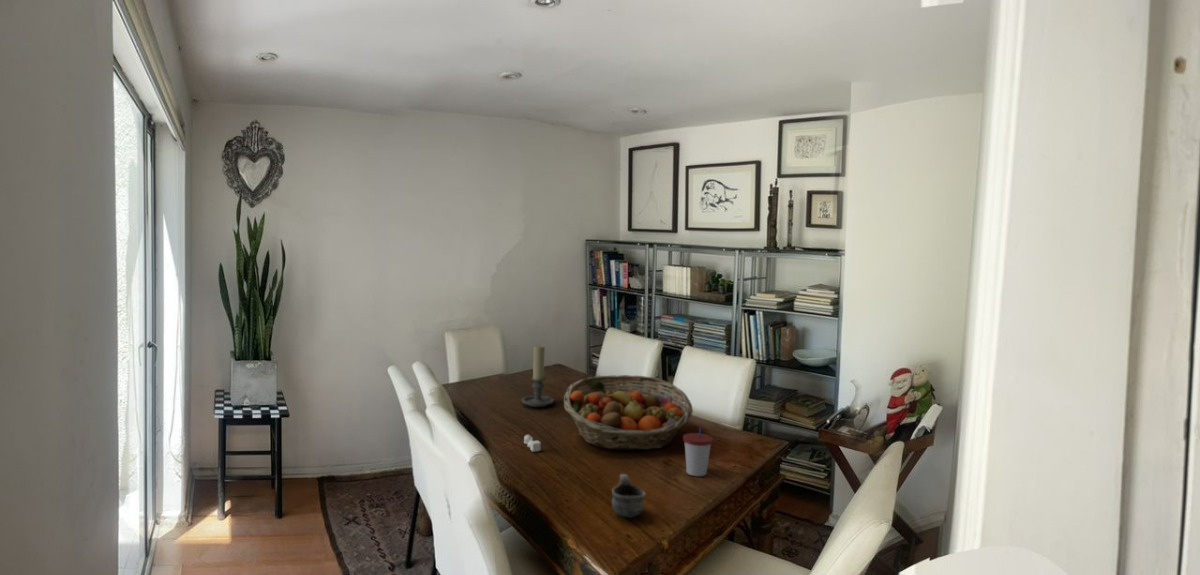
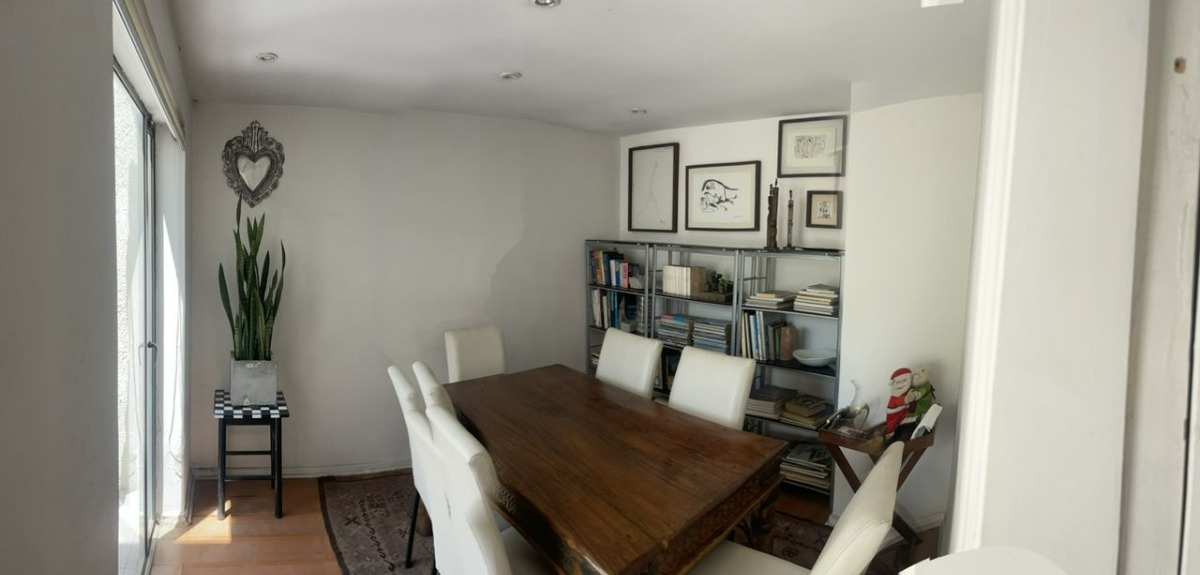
- salt and pepper shaker set [523,434,542,453]
- fruit basket [563,374,694,451]
- mug [611,473,647,519]
- cup [682,427,714,477]
- candle holder [521,344,555,408]
